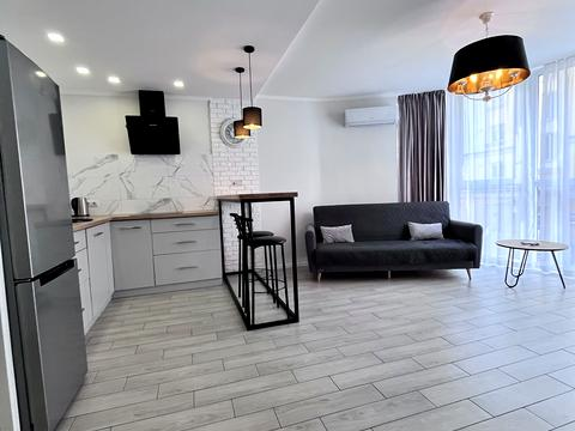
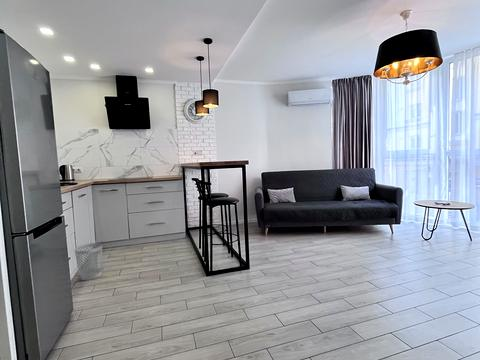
+ wastebasket [73,242,103,281]
